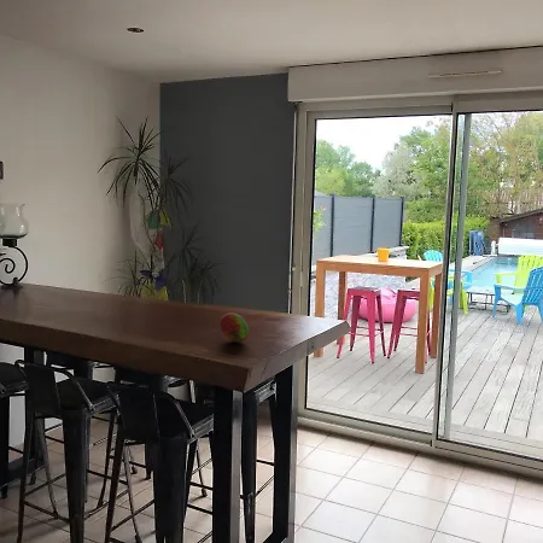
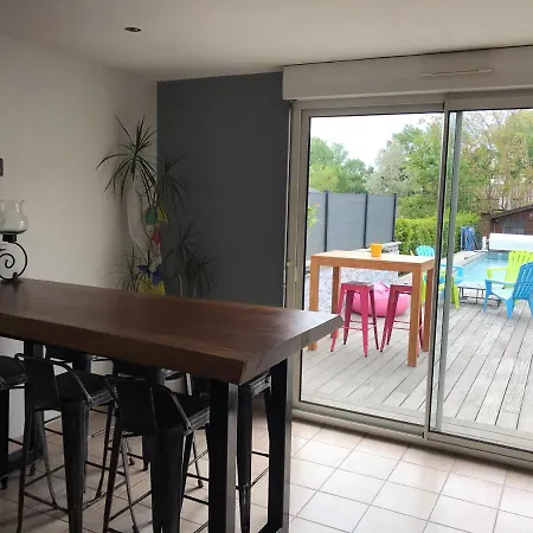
- fruit [218,311,250,344]
